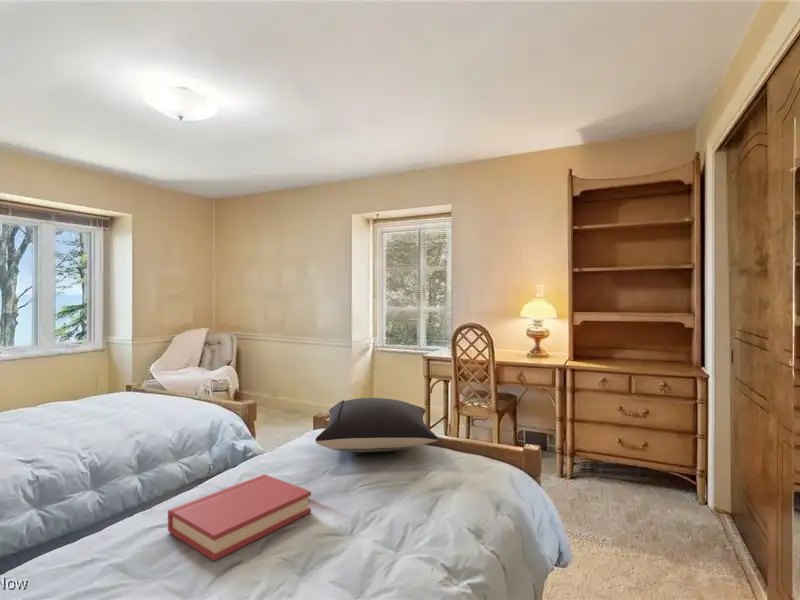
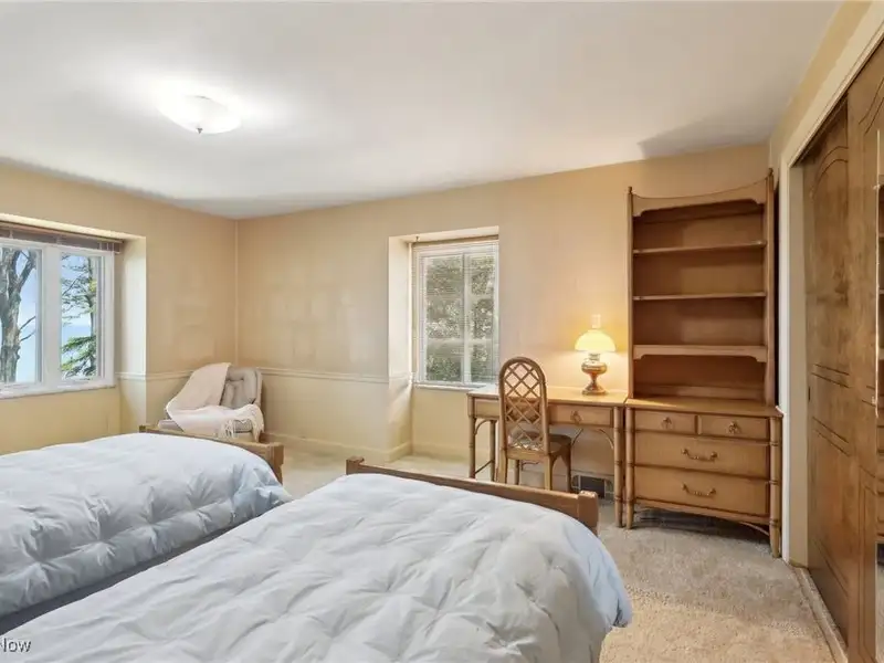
- hardback book [167,473,312,562]
- pillow [315,397,439,453]
